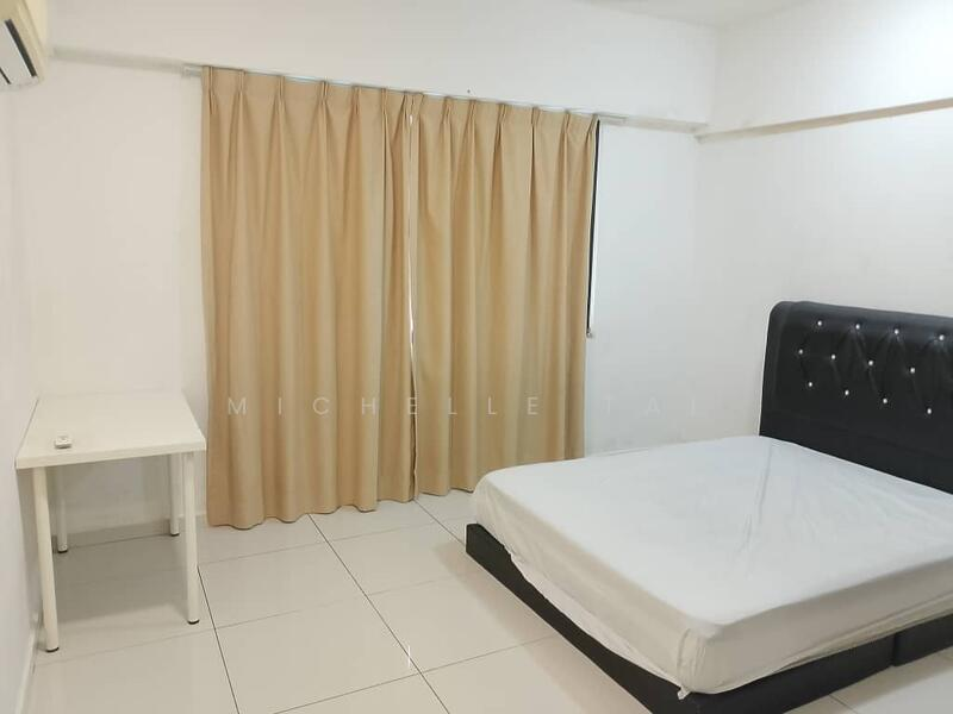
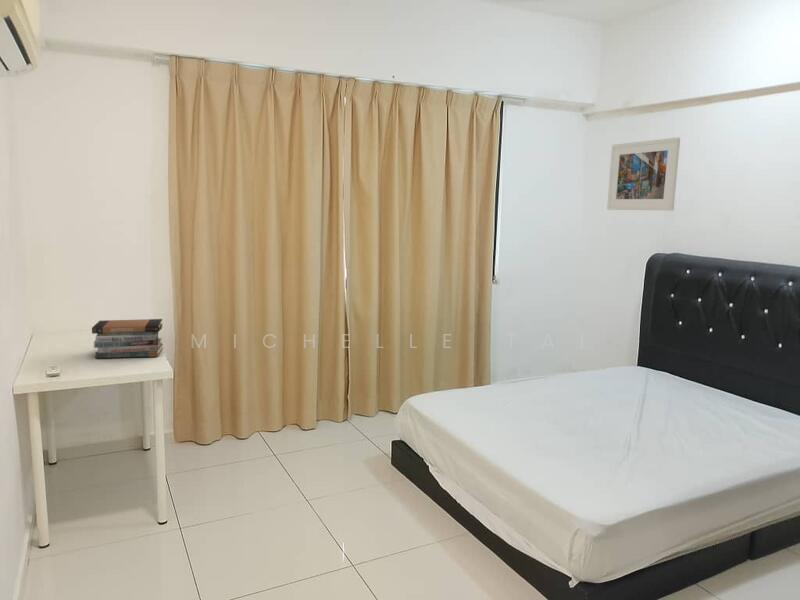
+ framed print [606,136,681,212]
+ book stack [91,318,164,359]
